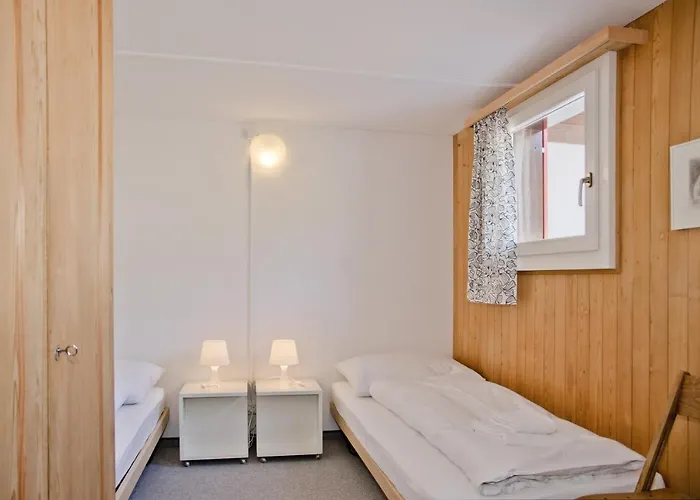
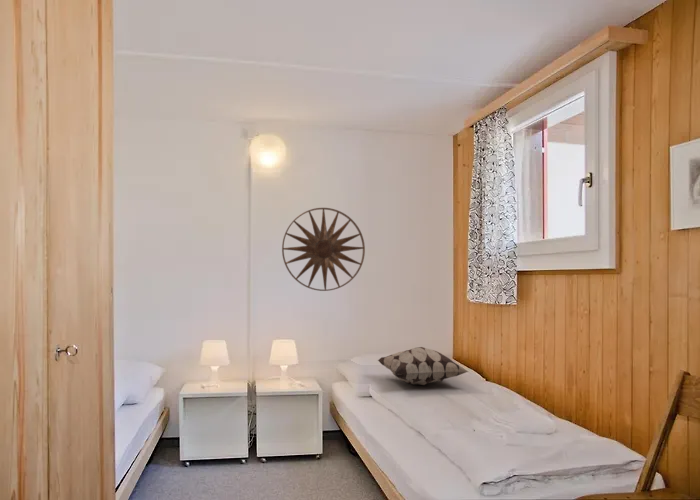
+ wall art [281,207,366,292]
+ decorative pillow [377,346,470,386]
